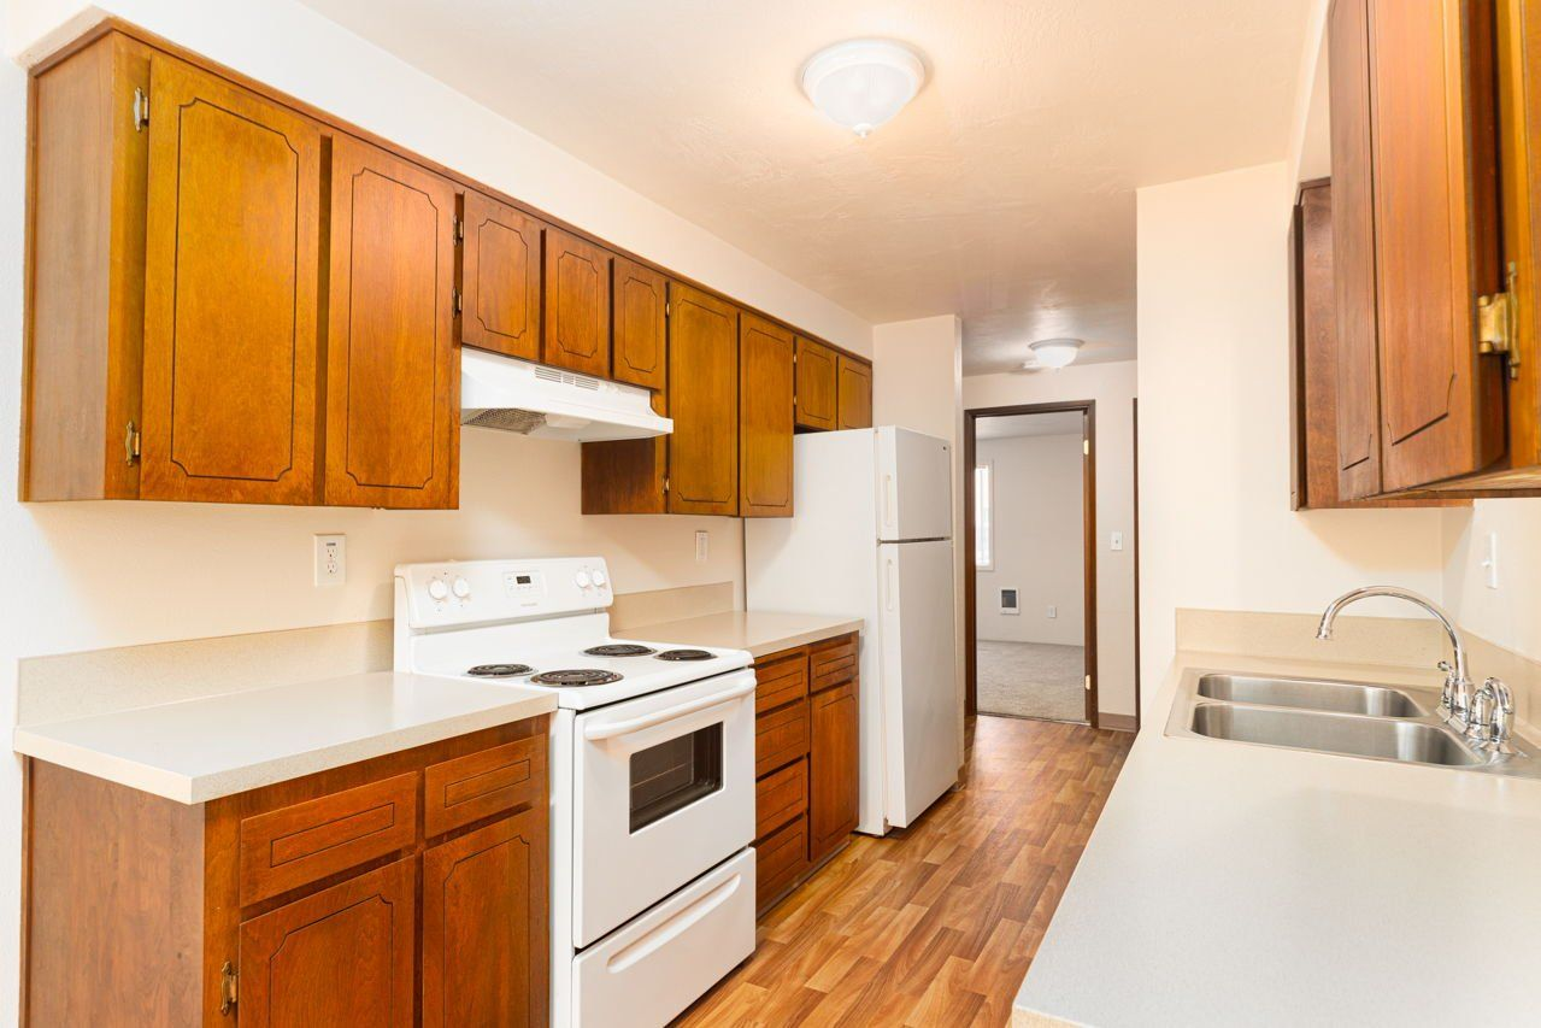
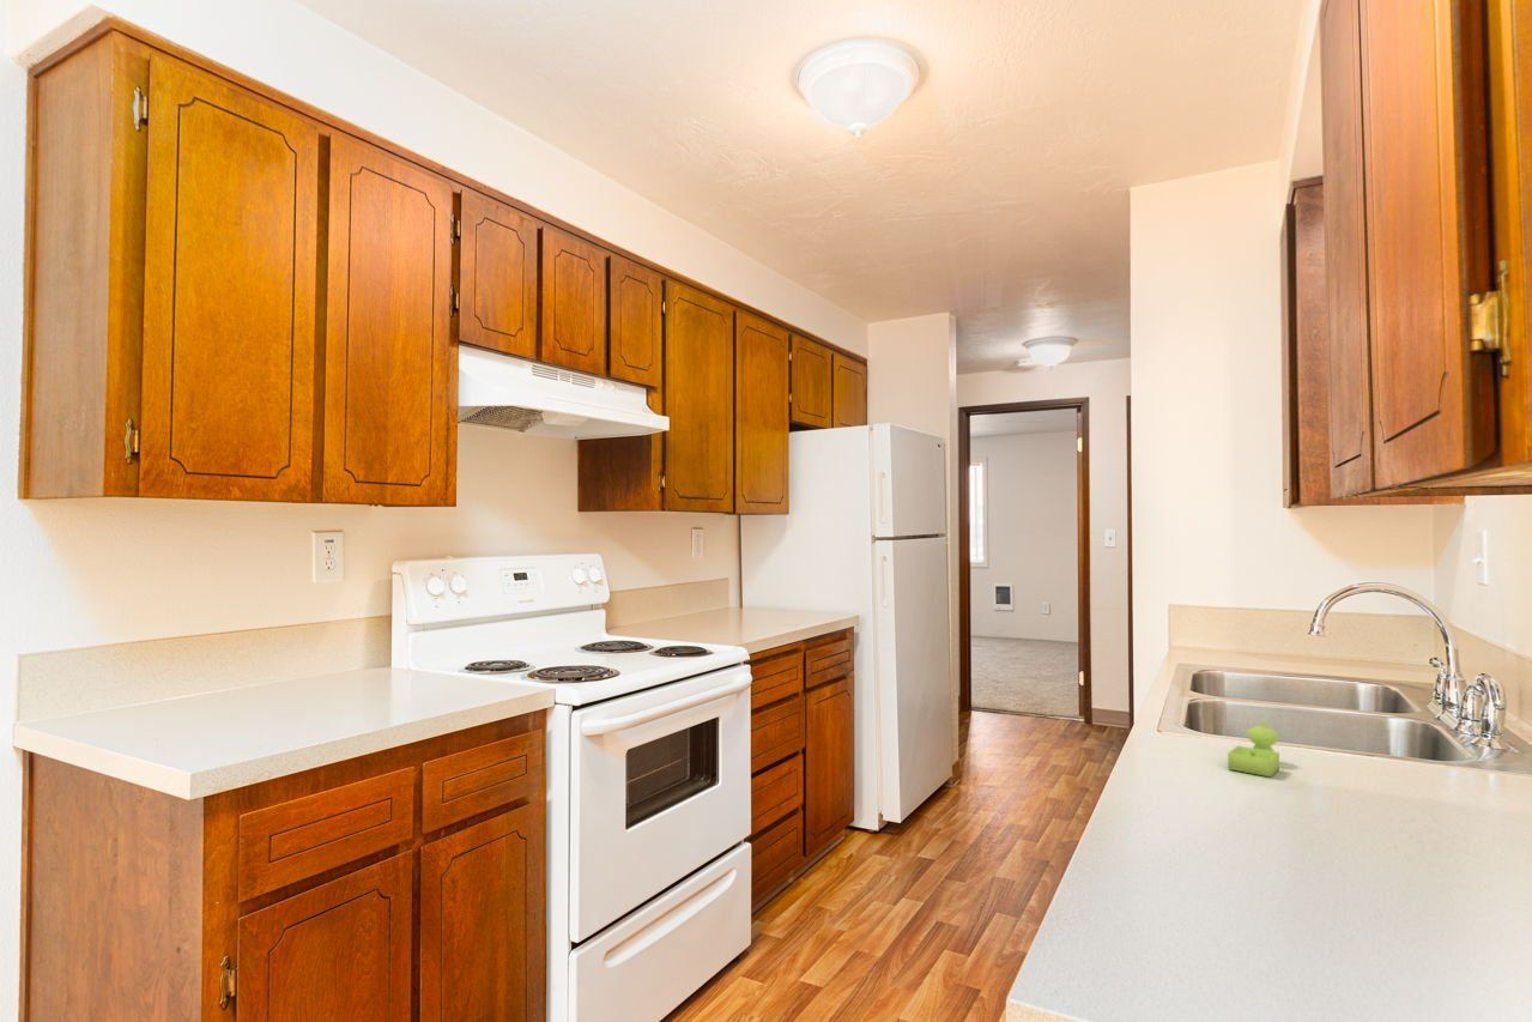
+ soap dispenser [1227,721,1280,778]
